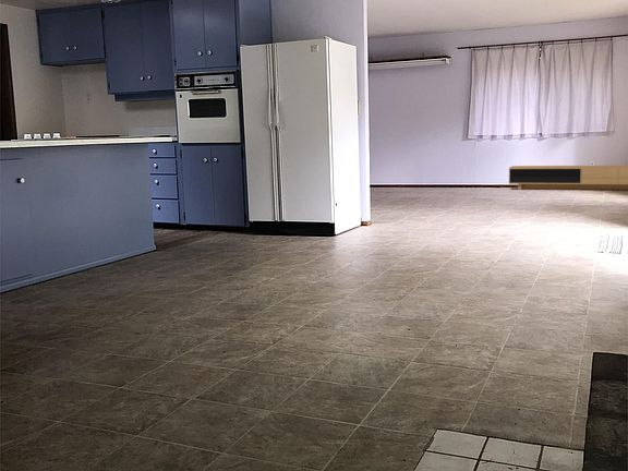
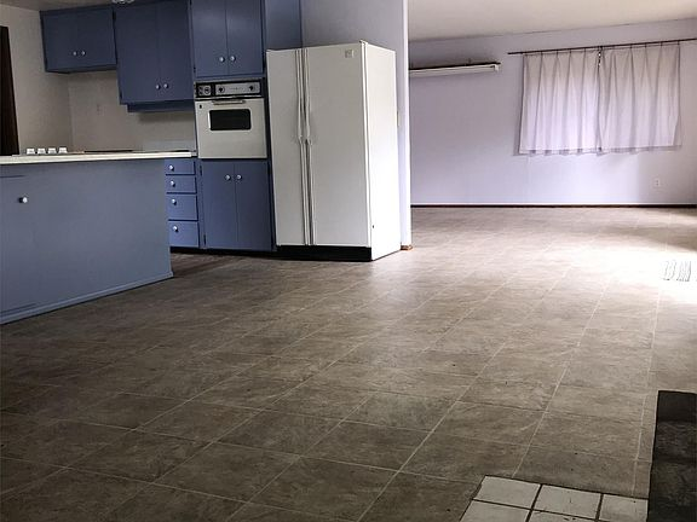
- media console [508,165,628,191]
